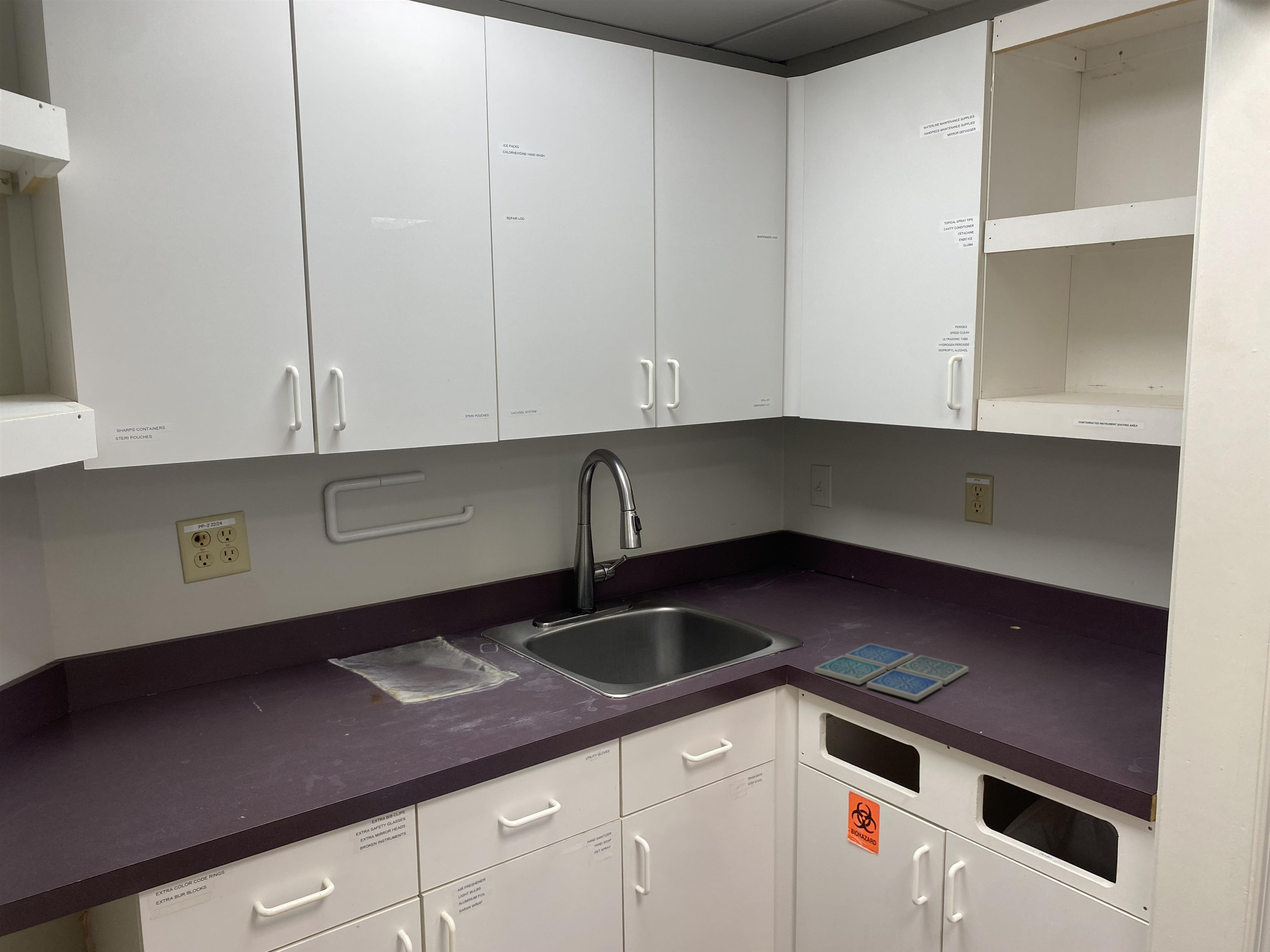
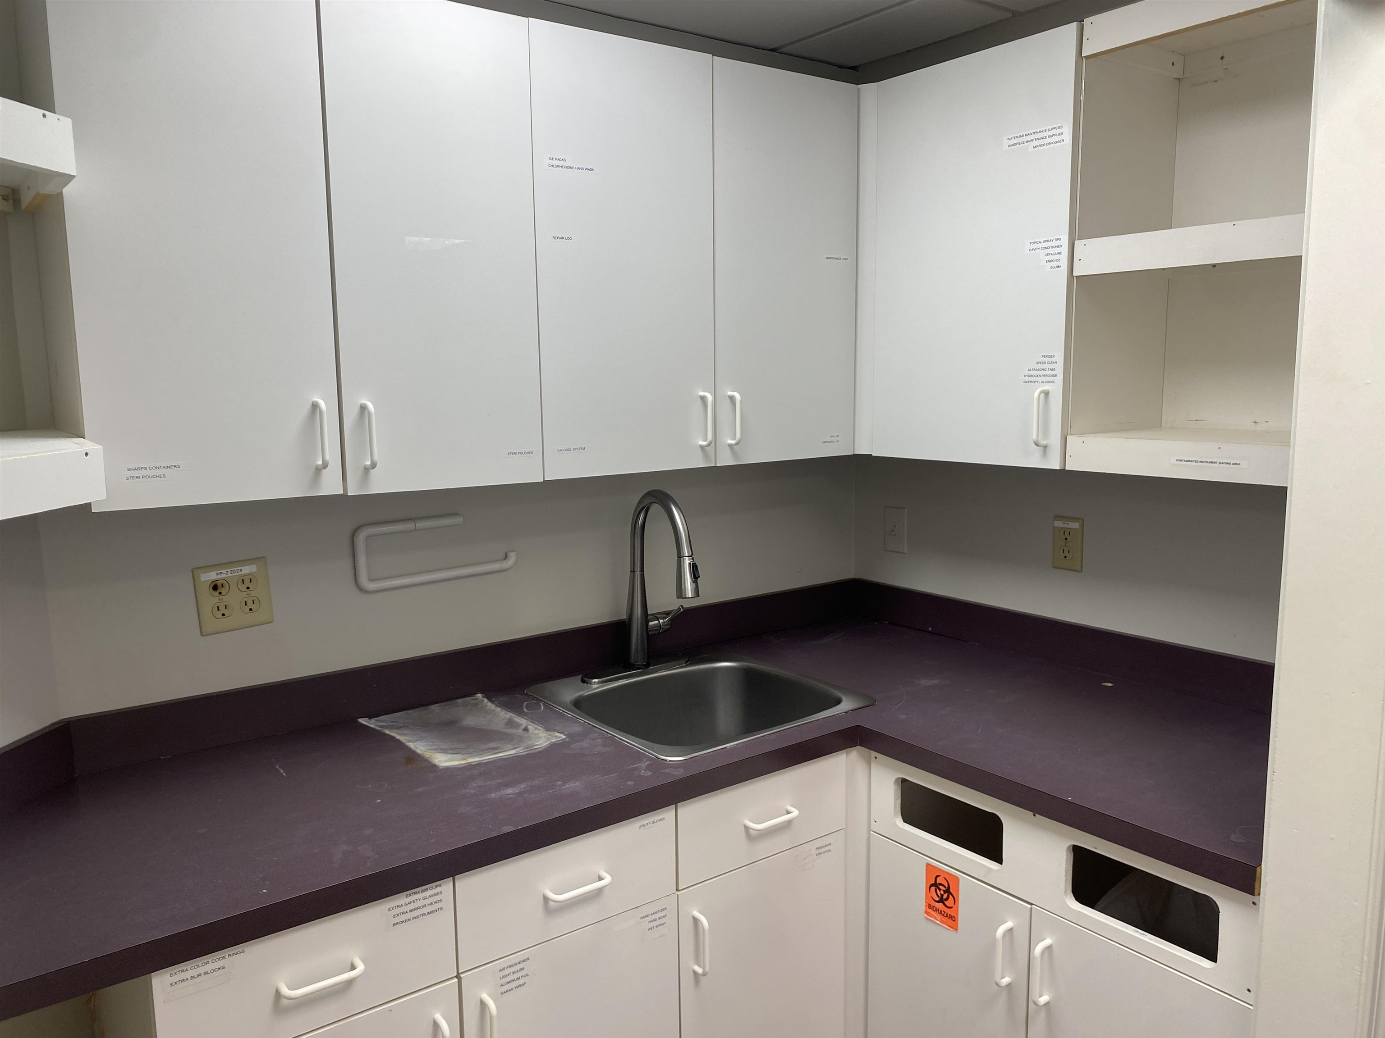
- drink coaster [814,643,969,702]
